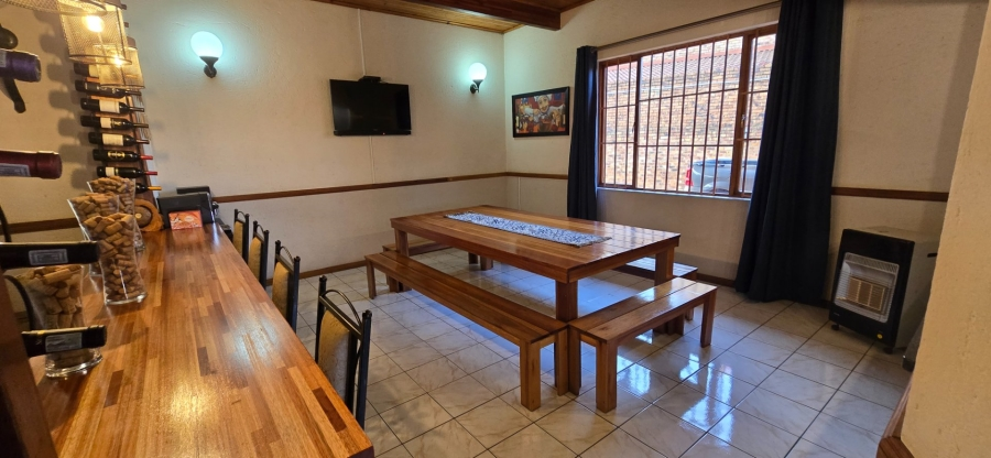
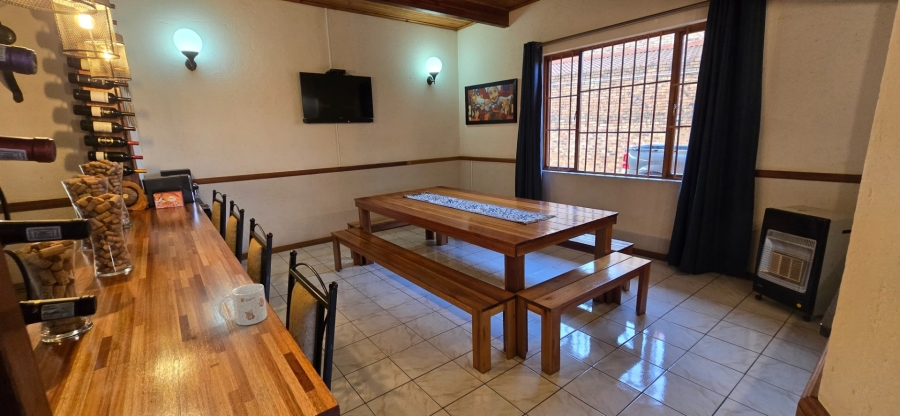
+ mug [217,283,268,326]
